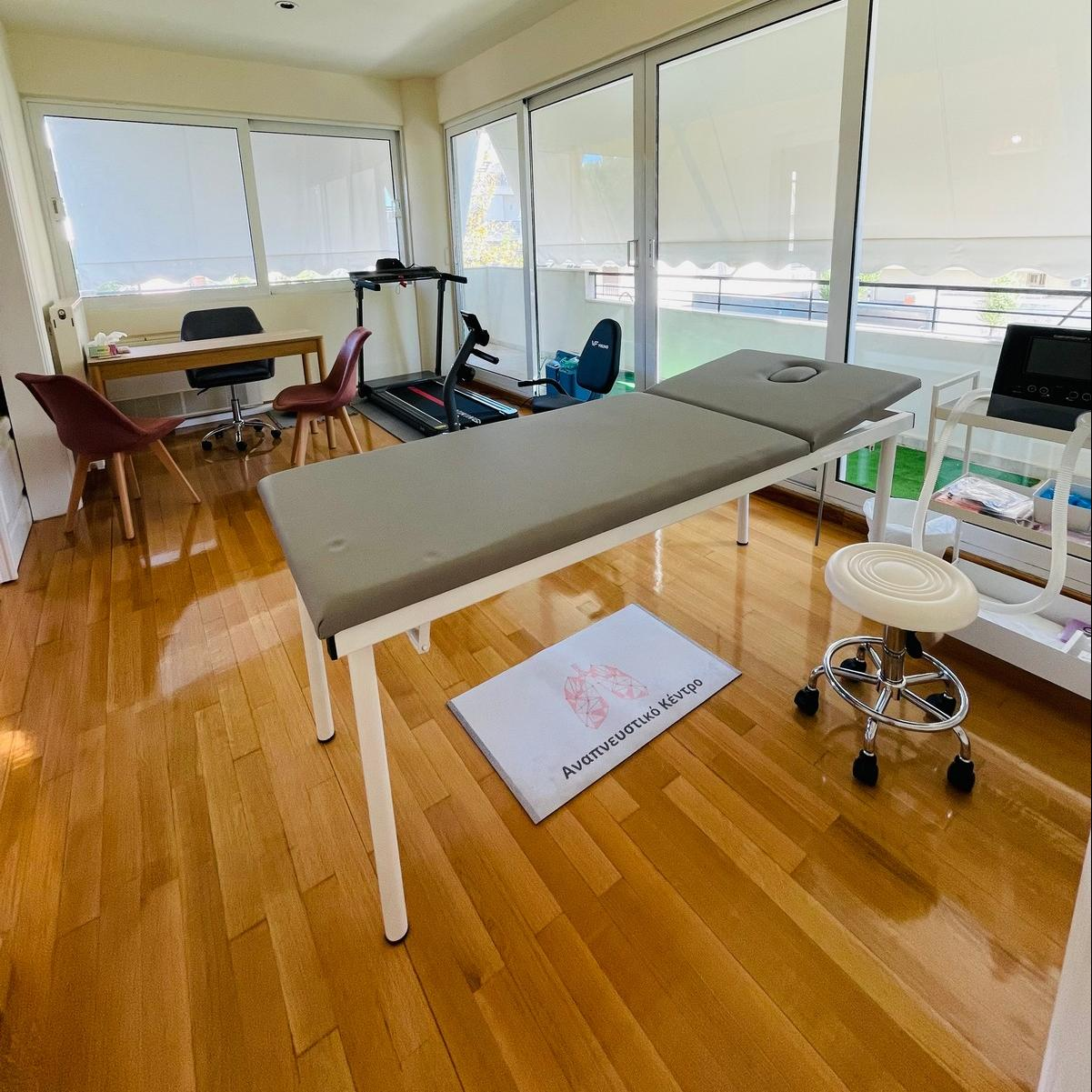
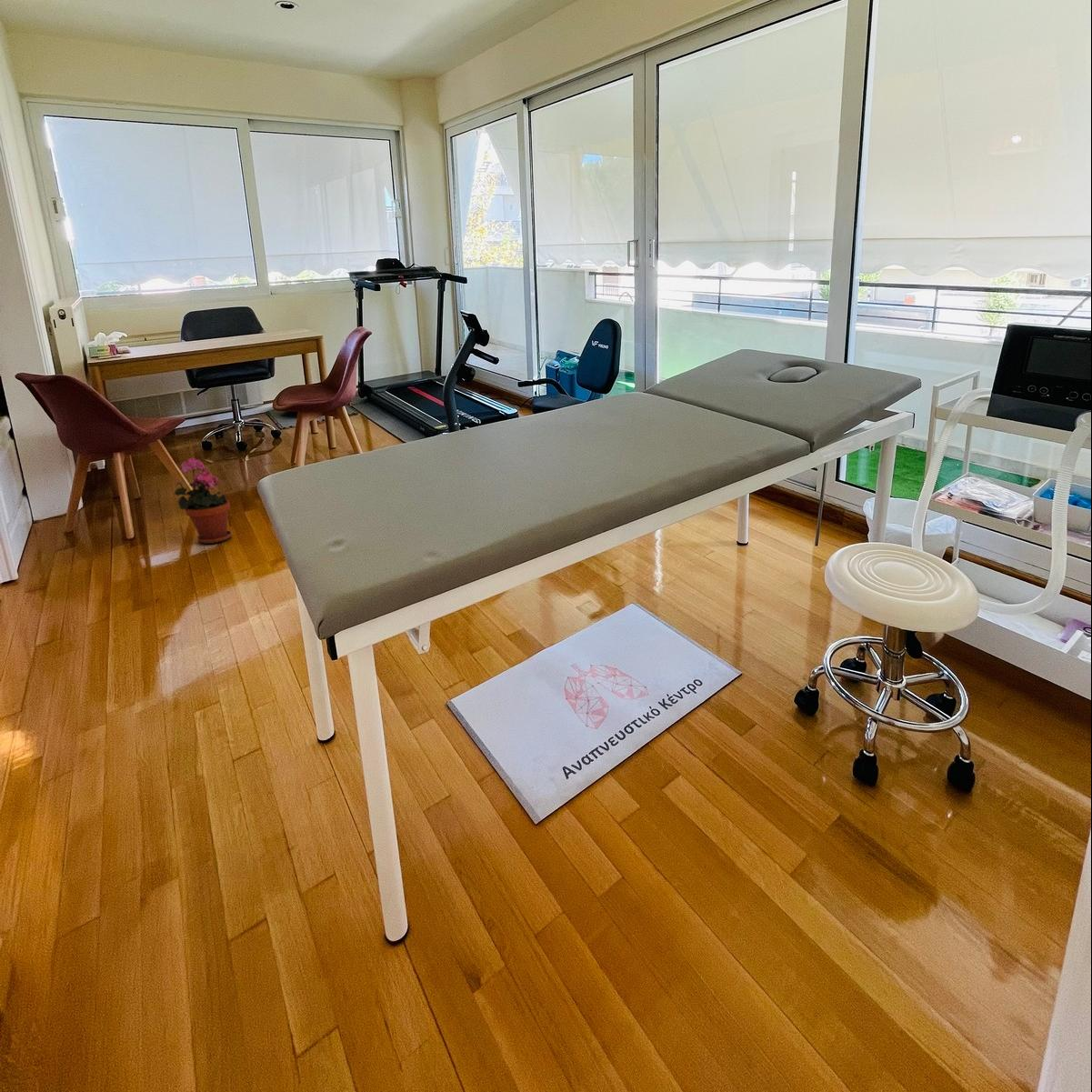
+ potted plant [174,456,233,545]
